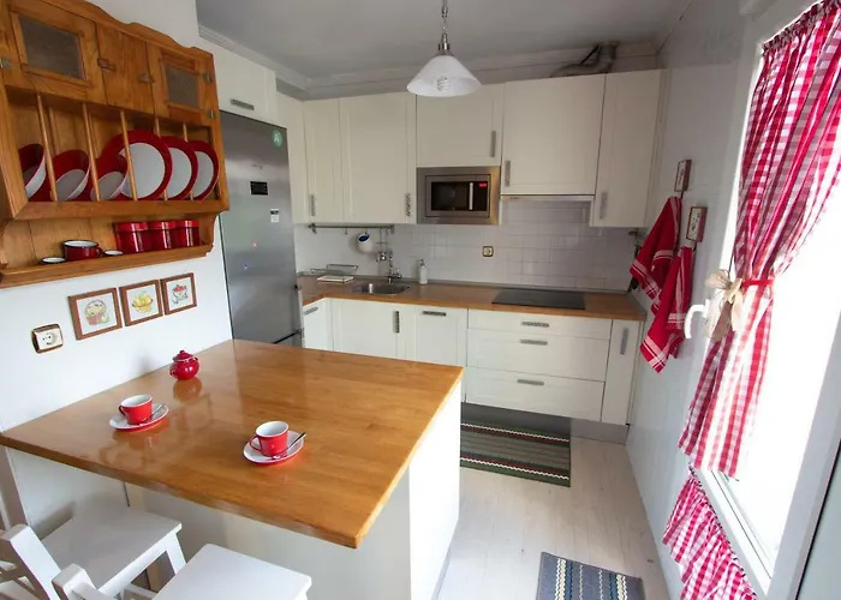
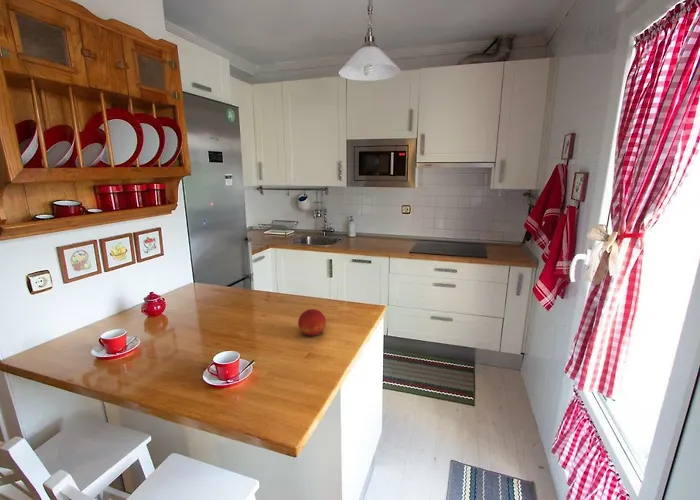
+ fruit [297,308,327,339]
